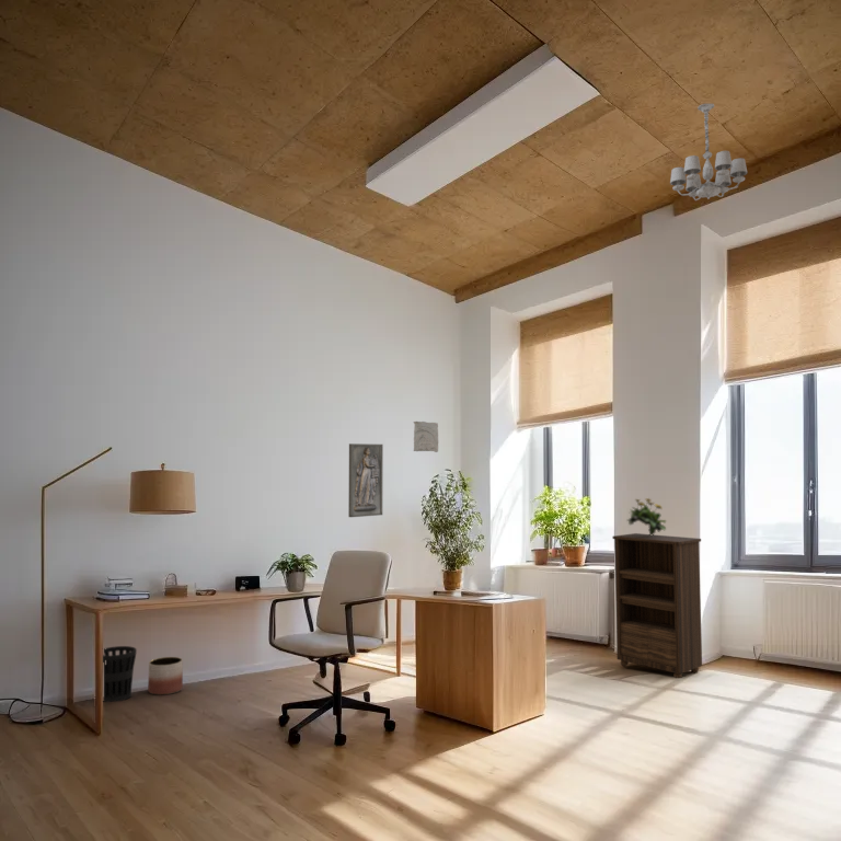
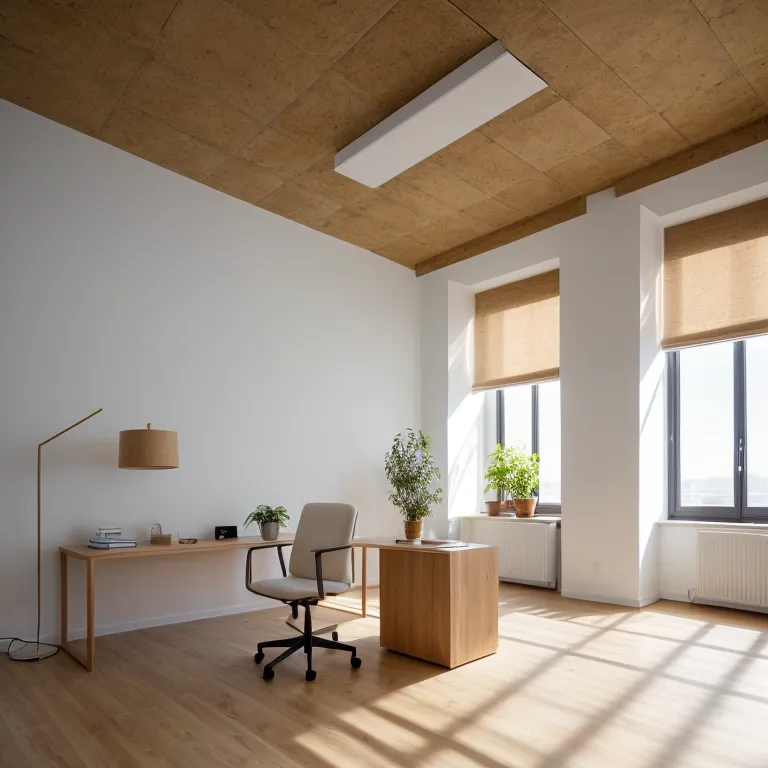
- wastebasket [102,645,138,703]
- stone relief [413,420,439,453]
- planter [147,656,184,696]
- chandelier [669,103,748,201]
- relief panel [347,442,384,518]
- bookshelf [611,532,703,679]
- flowering plant [625,497,667,535]
